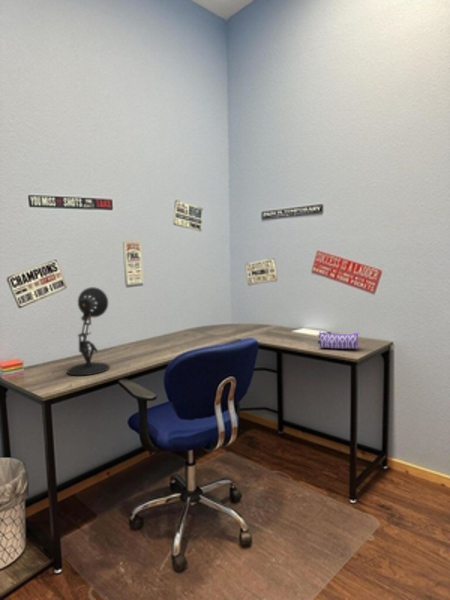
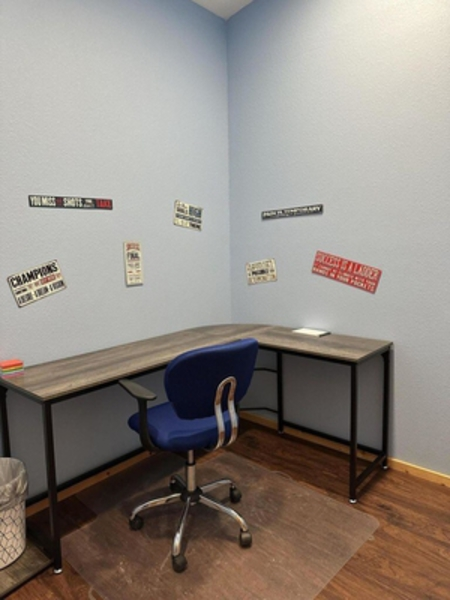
- pencil case [317,330,360,350]
- desk lamp [66,286,111,376]
